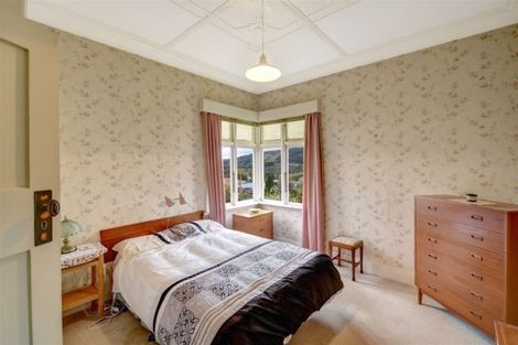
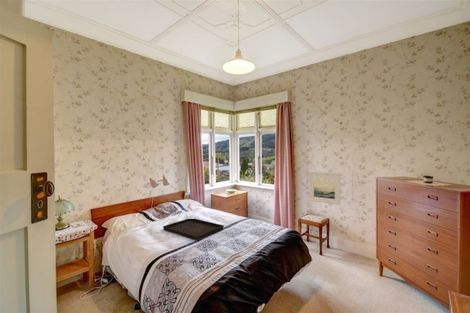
+ serving tray [162,218,225,240]
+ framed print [308,171,342,206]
